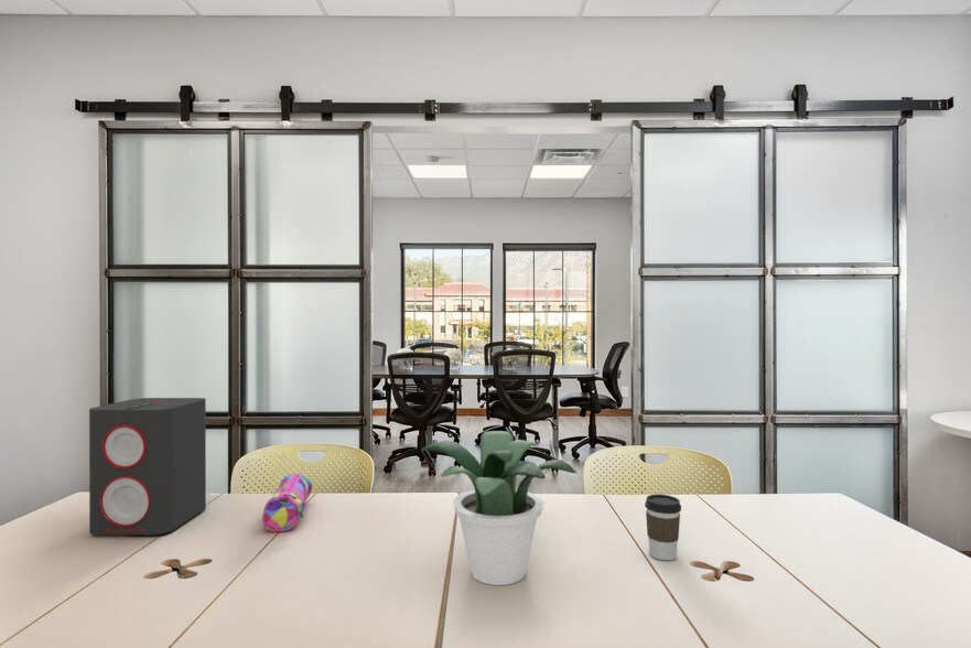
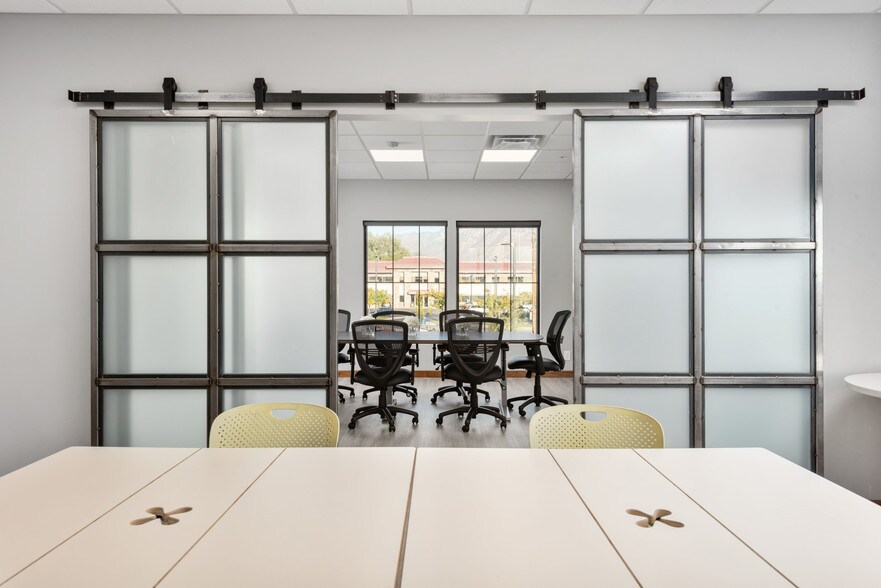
- potted plant [420,430,578,586]
- speaker [88,397,207,536]
- coffee cup [644,494,682,561]
- pencil case [261,473,313,533]
